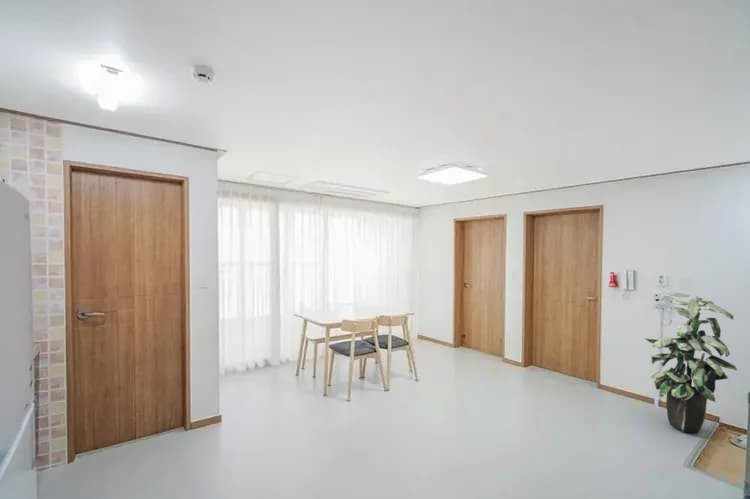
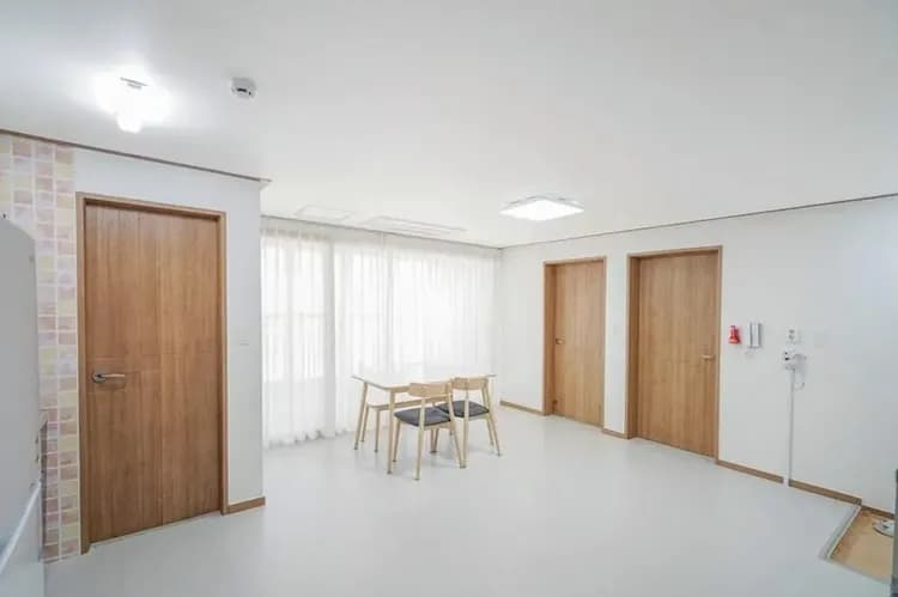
- indoor plant [644,292,738,434]
